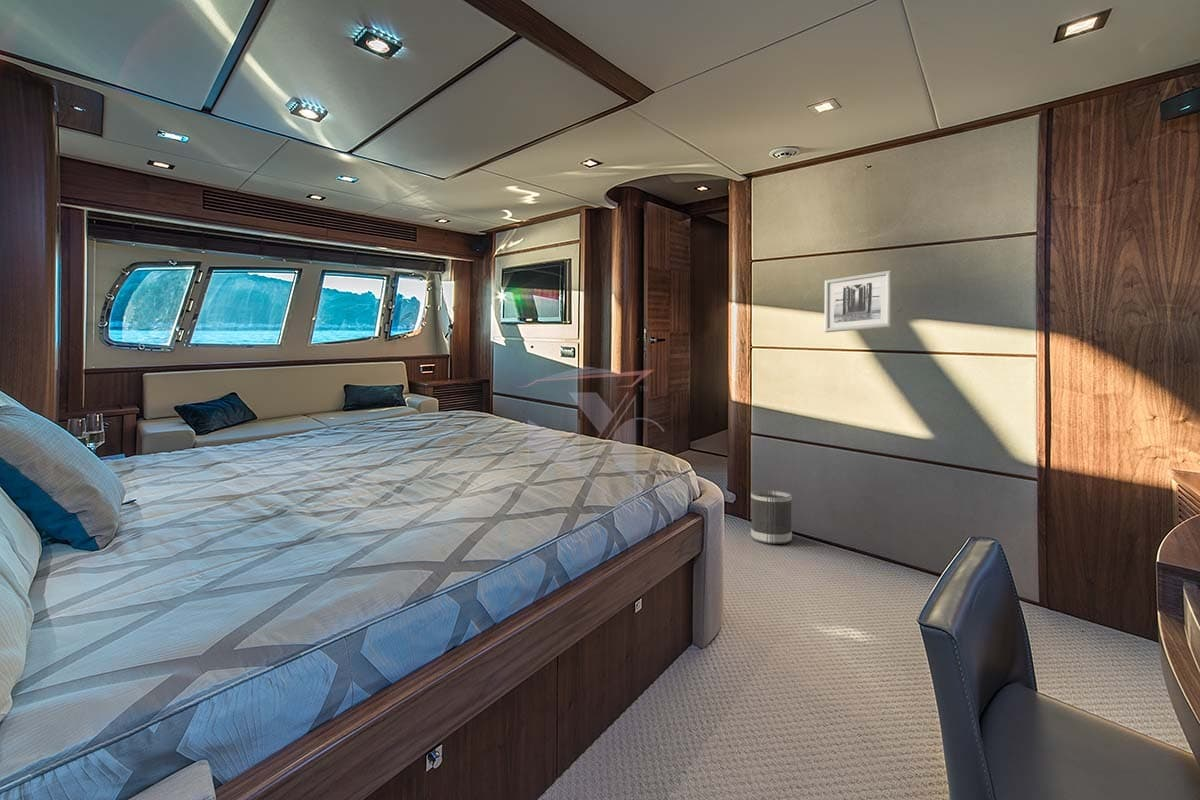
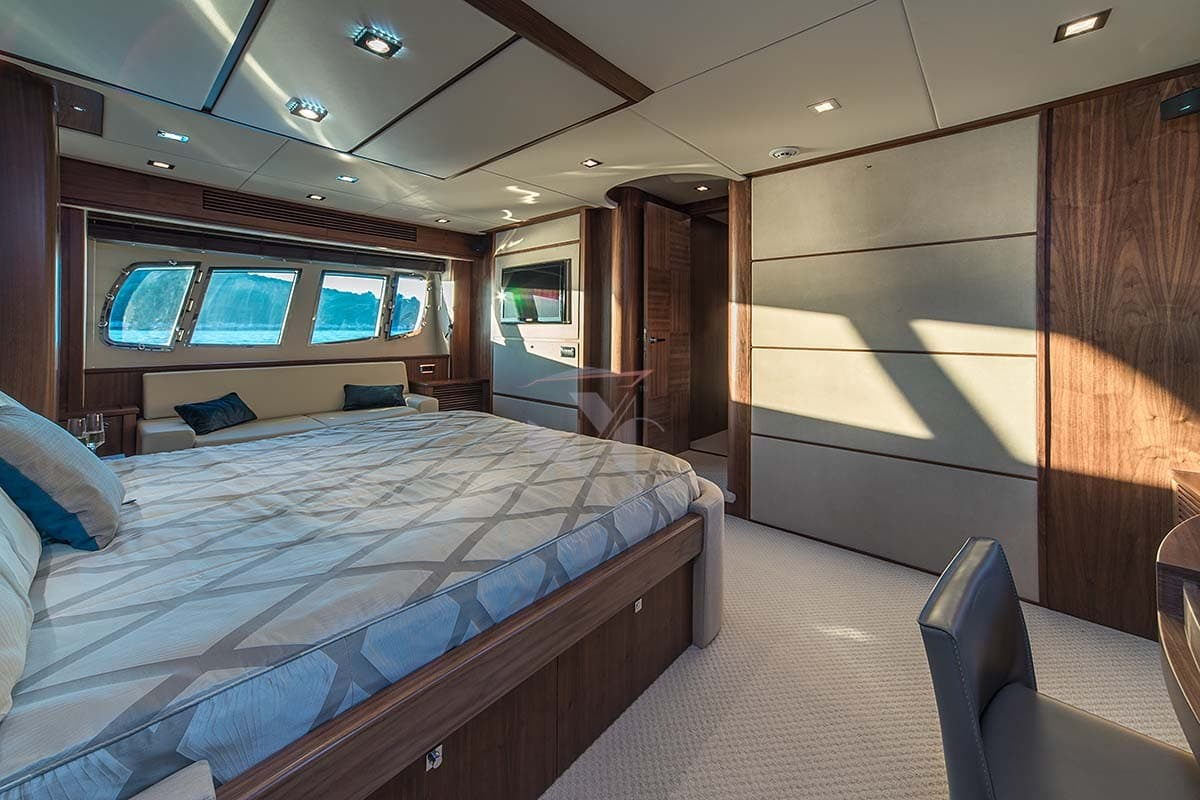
- wastebasket [750,489,793,544]
- wall art [824,270,893,333]
